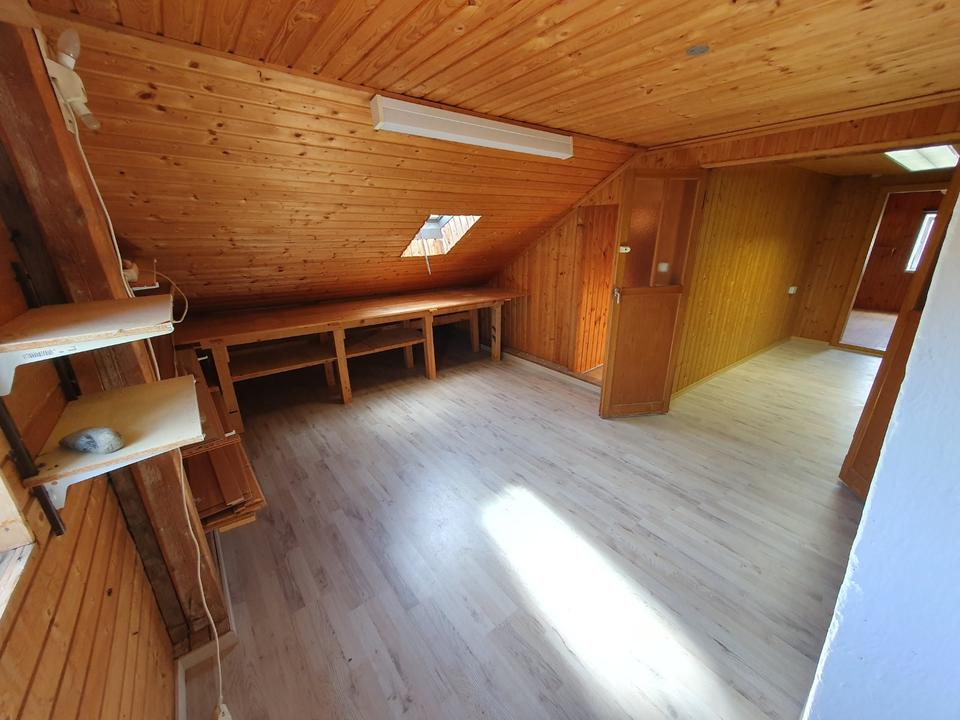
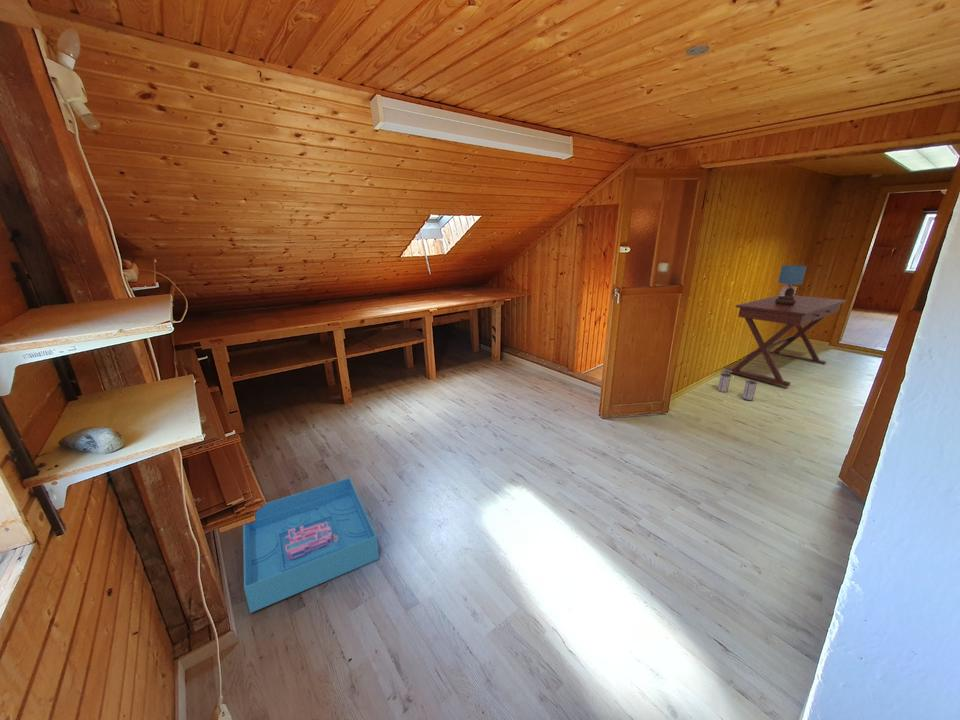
+ desk [725,294,847,388]
+ table lamp [775,264,808,305]
+ storage bin [242,477,380,614]
+ trash can [717,368,758,402]
